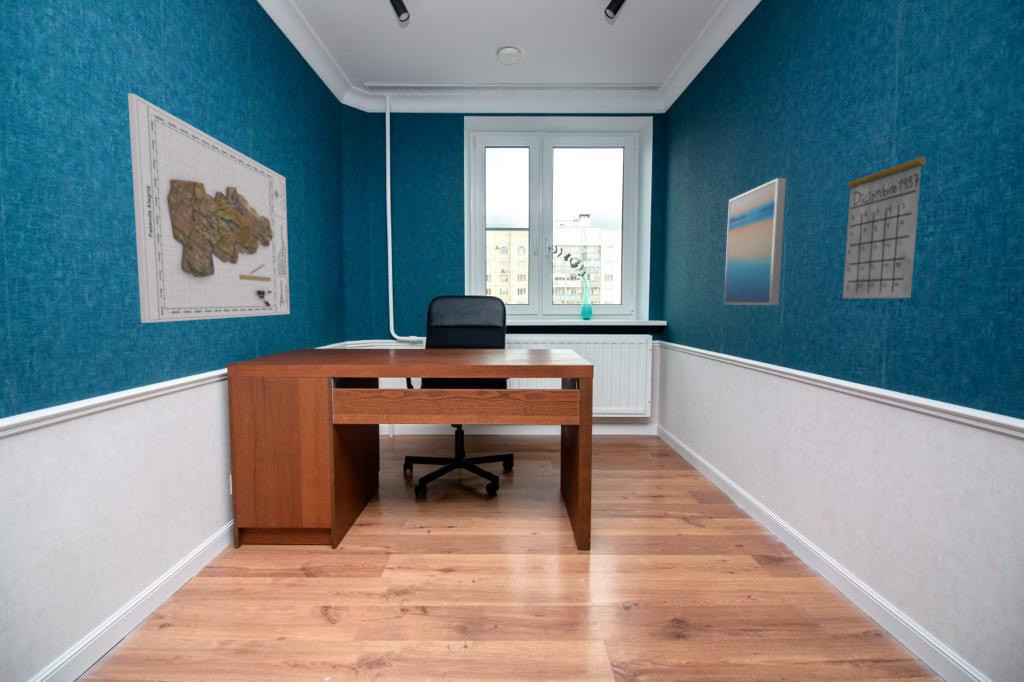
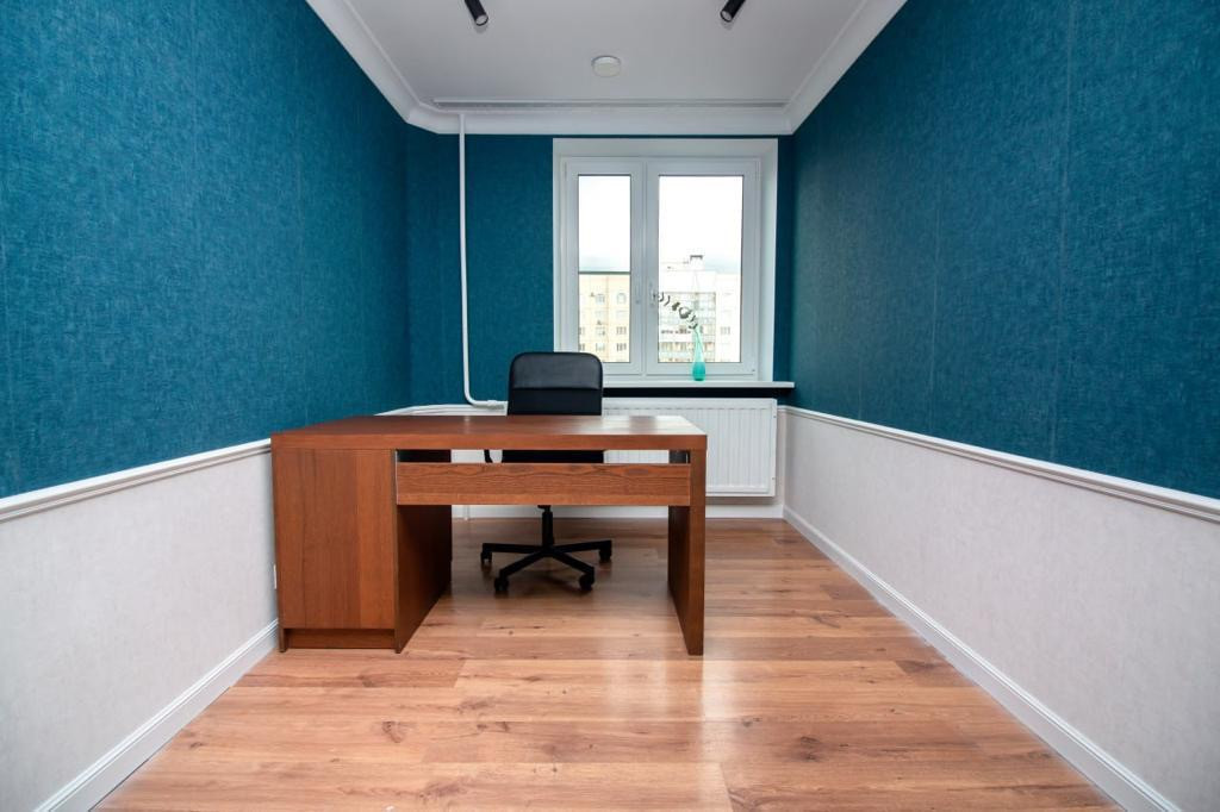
- calendar [842,138,927,299]
- map [127,92,291,324]
- wall art [723,177,787,306]
